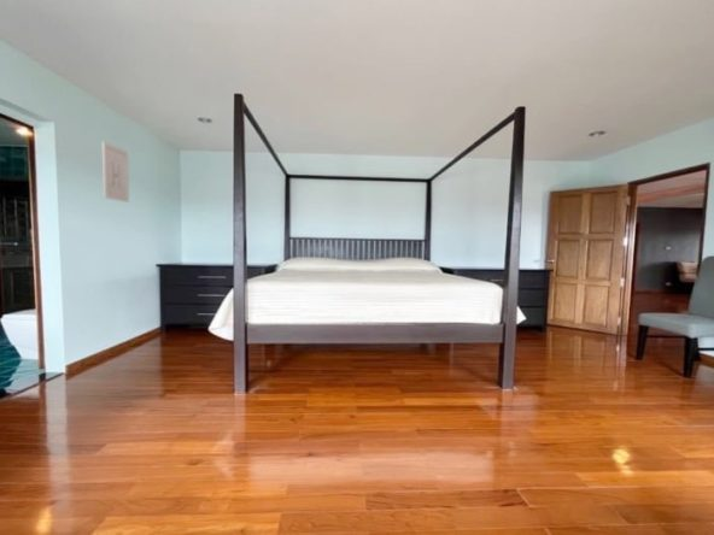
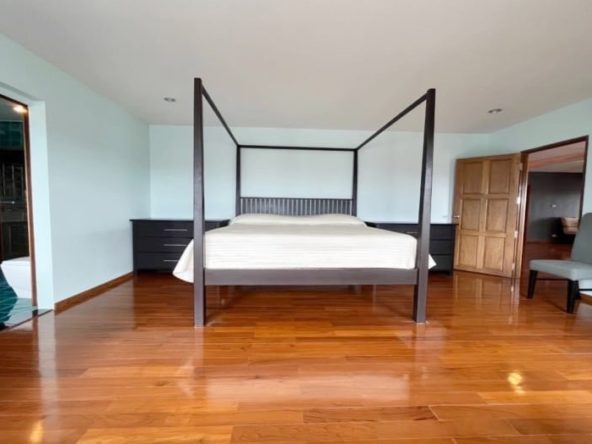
- wall art [101,140,130,204]
